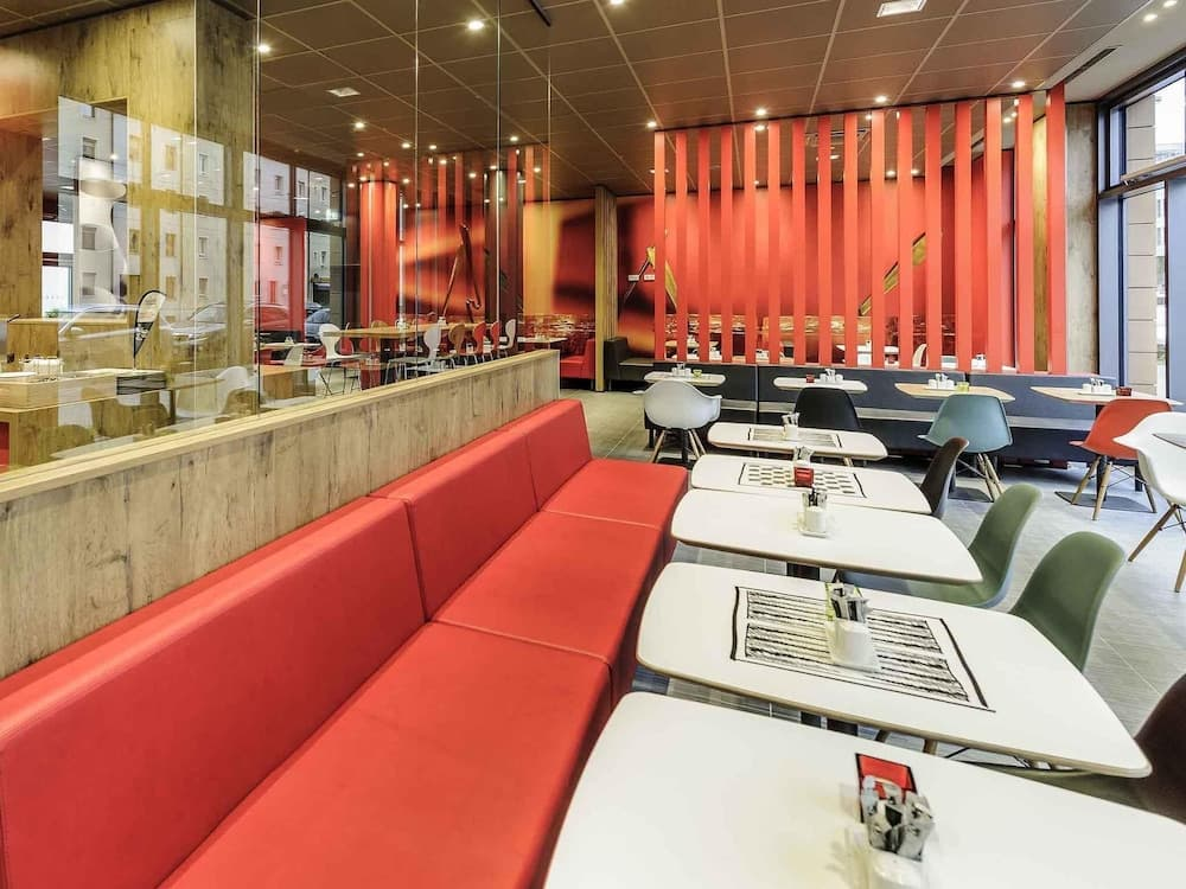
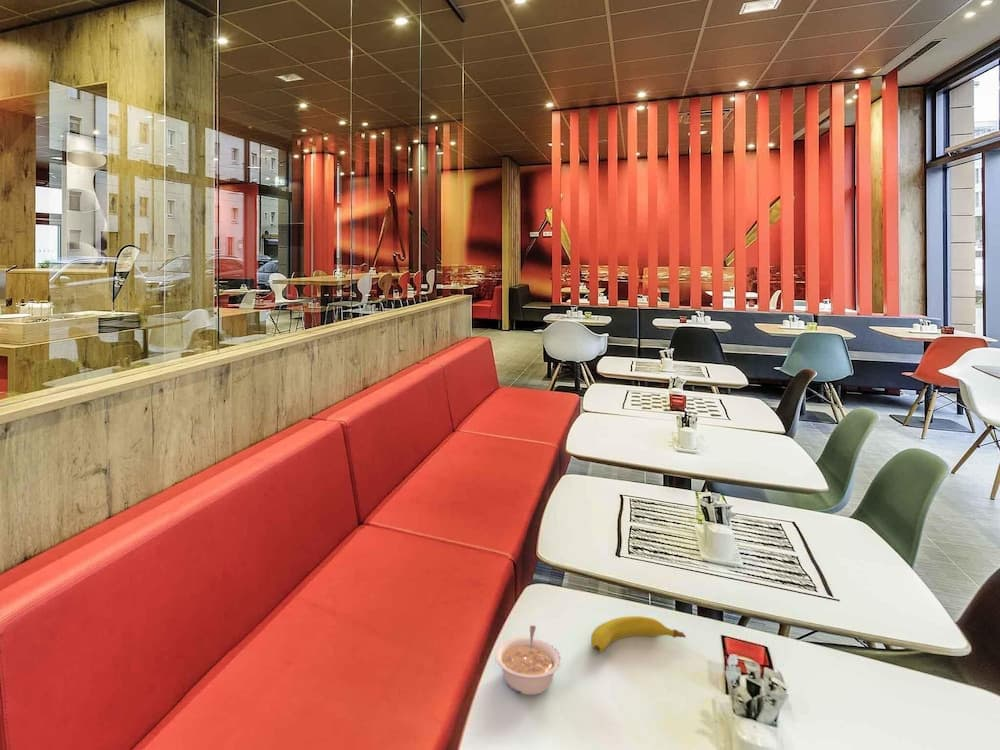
+ legume [494,625,562,696]
+ fruit [590,615,687,654]
